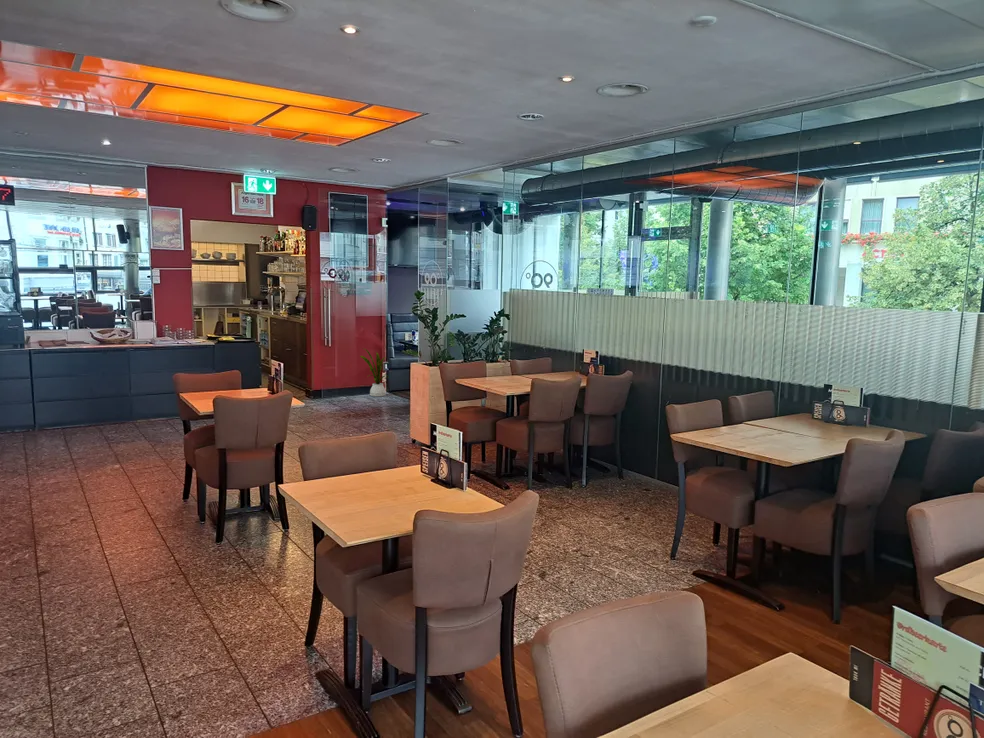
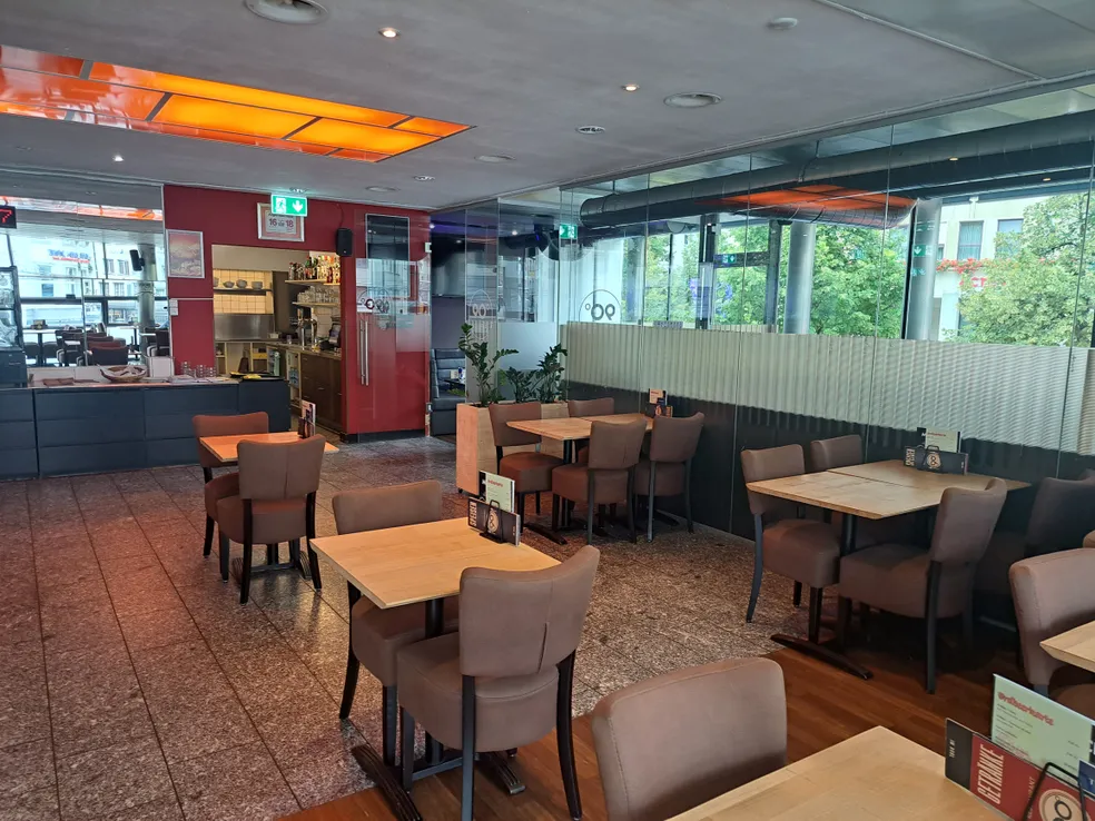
- house plant [359,348,390,398]
